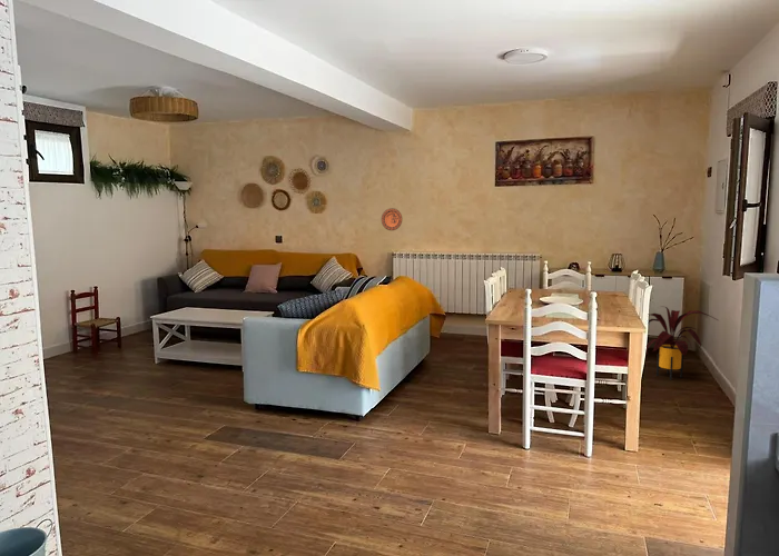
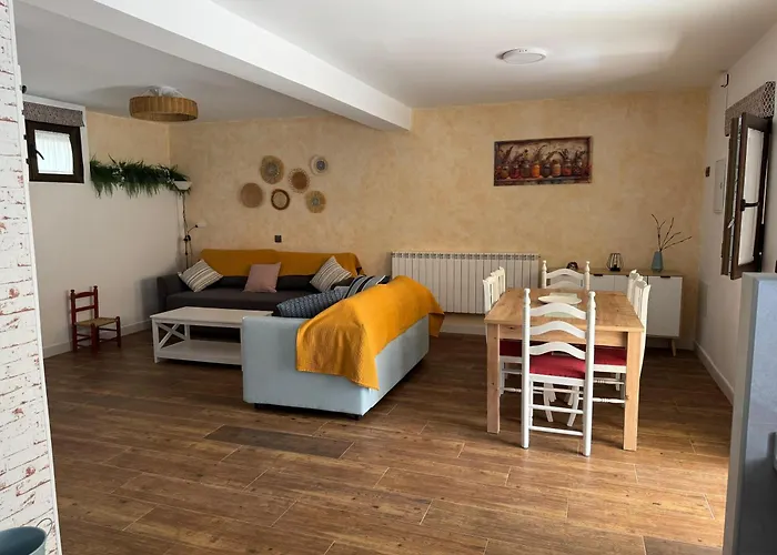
- decorative plate [381,207,403,231]
- house plant [645,306,719,380]
